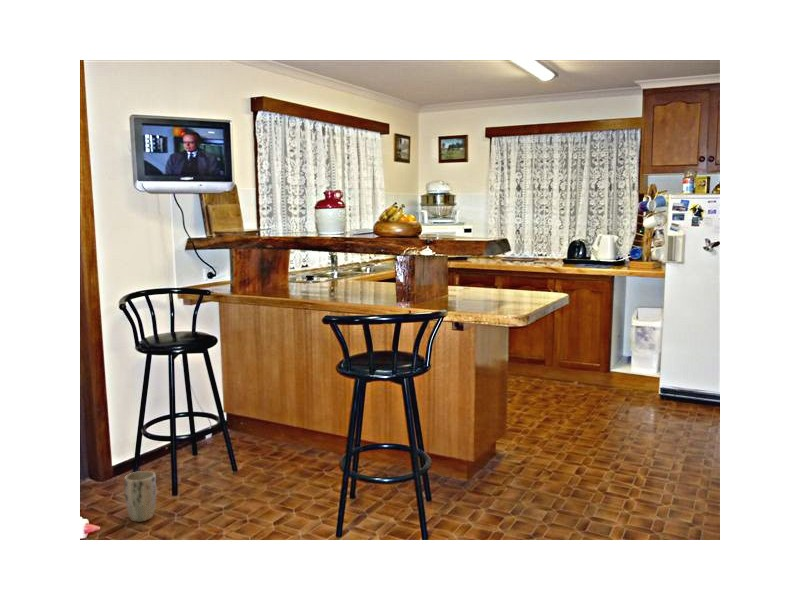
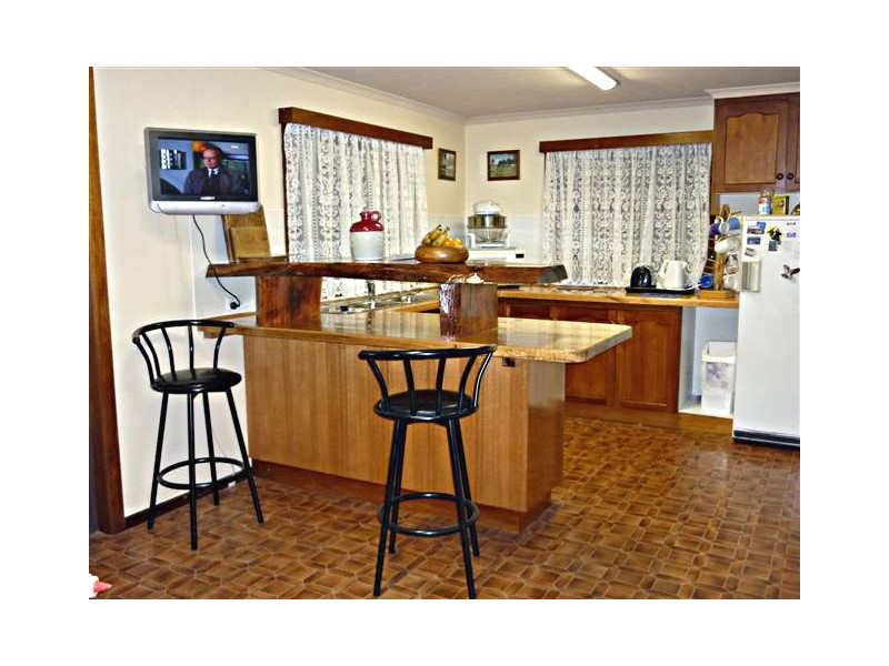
- plant pot [123,470,157,523]
